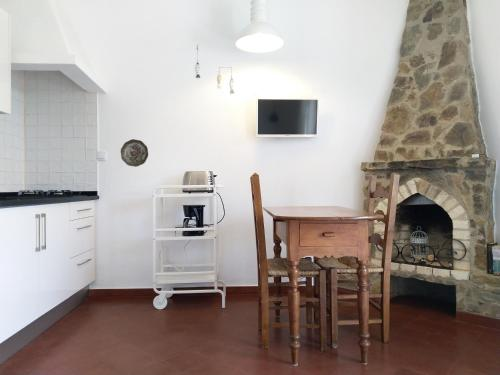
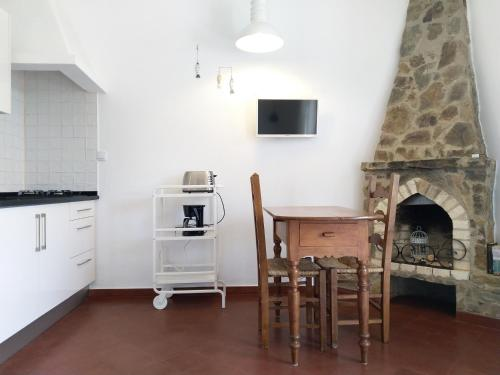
- decorative plate [120,138,149,168]
